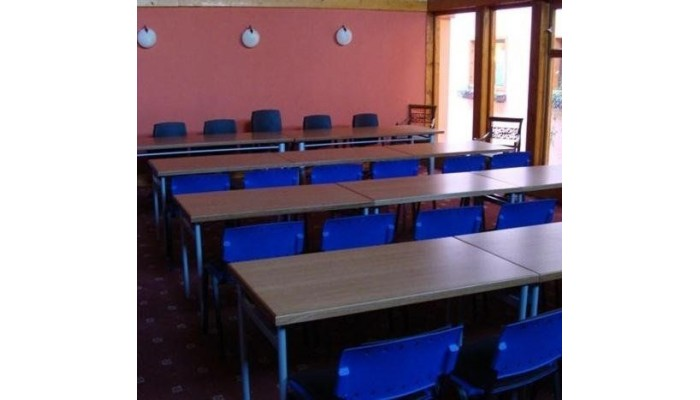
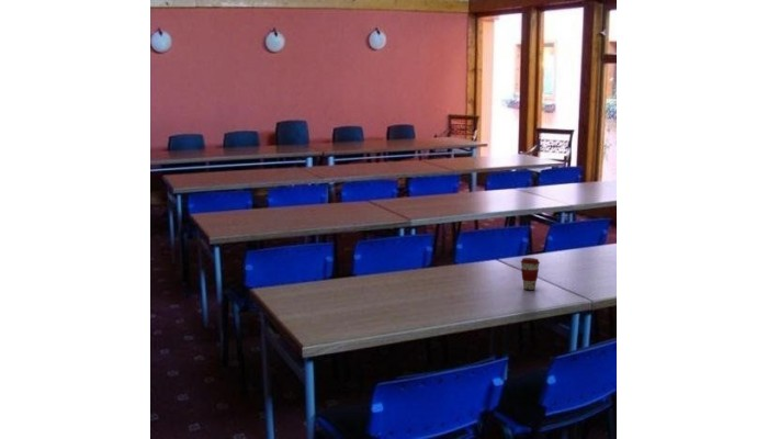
+ coffee cup [520,257,541,291]
